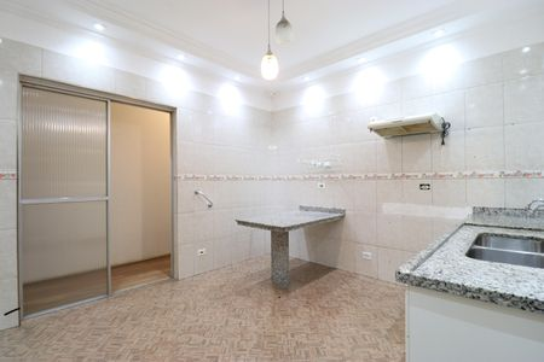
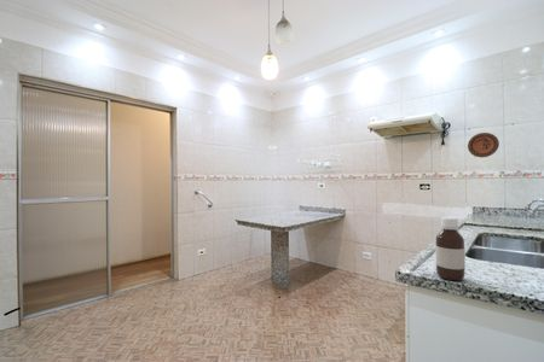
+ decorative plate [467,132,500,158]
+ bottle [434,216,467,282]
